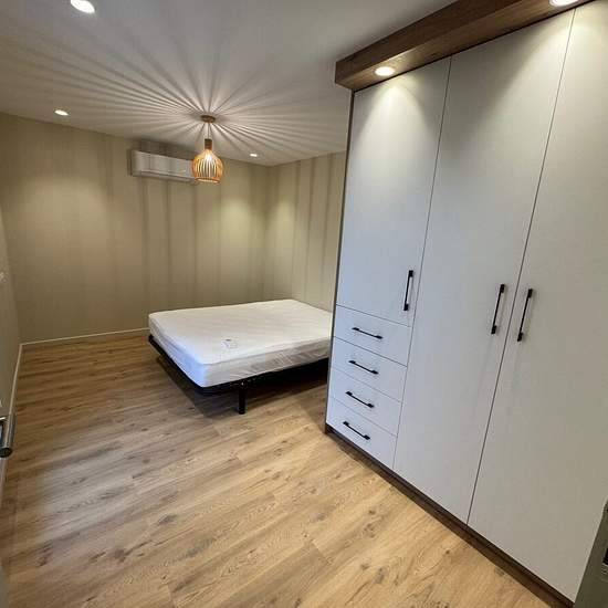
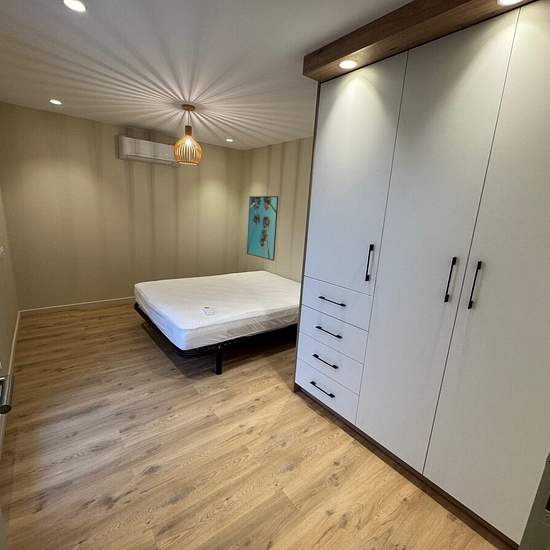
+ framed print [246,195,279,262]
